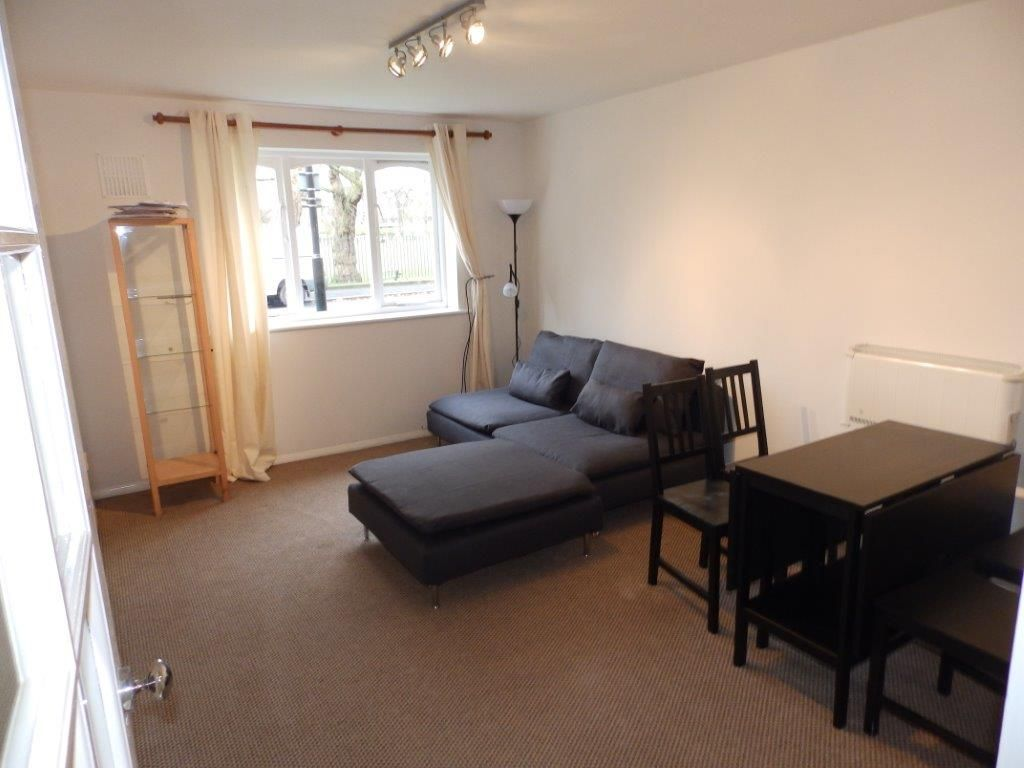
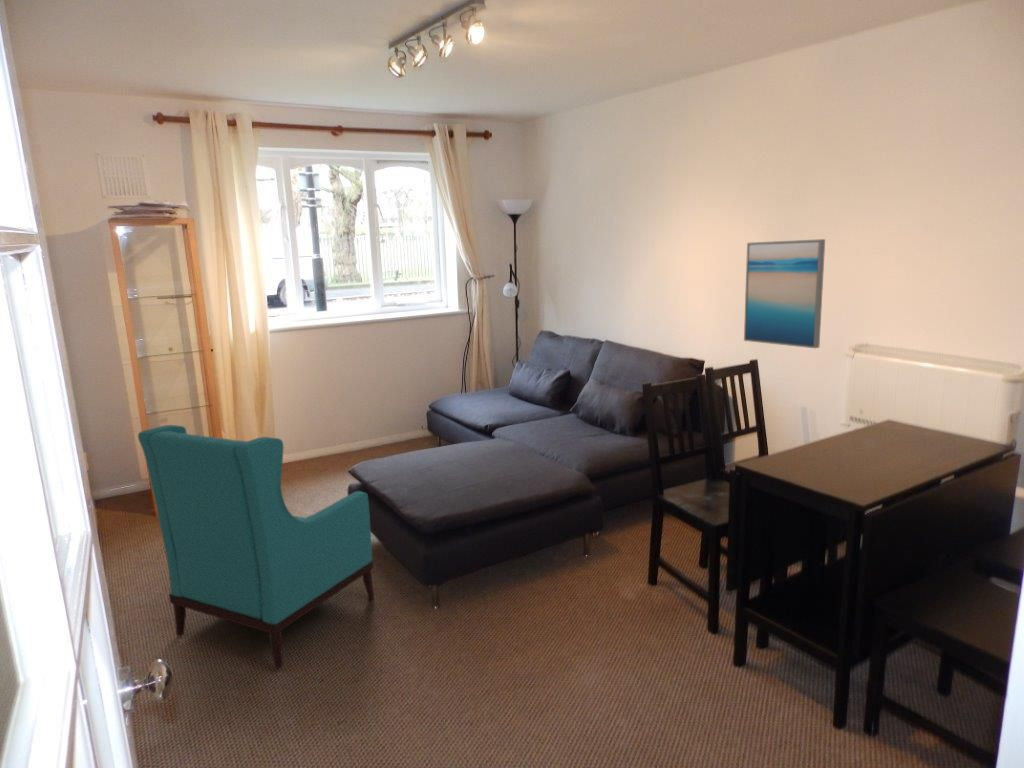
+ armchair [137,424,375,670]
+ wall art [743,238,826,349]
